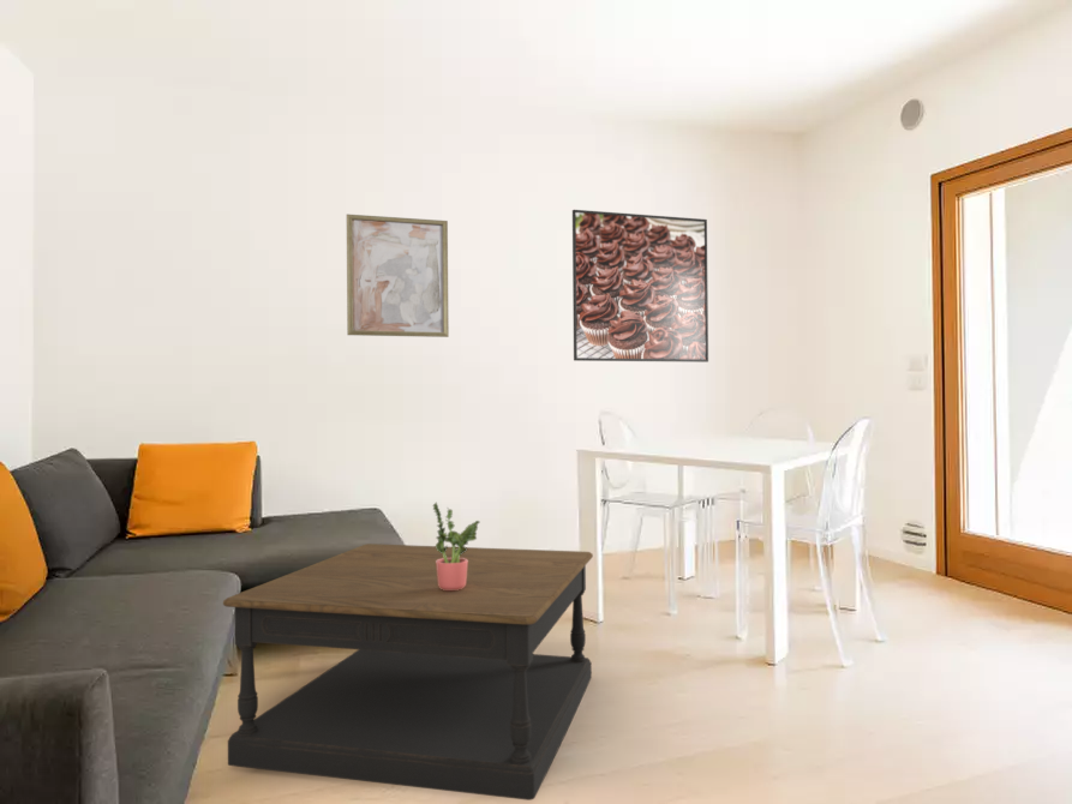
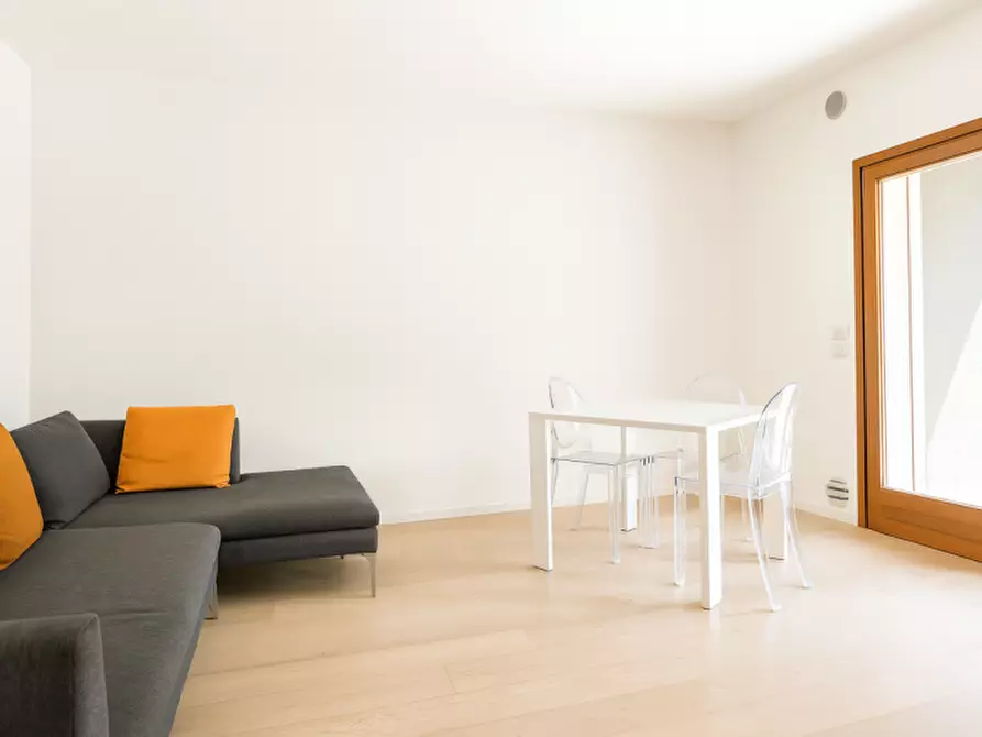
- potted plant [432,502,481,590]
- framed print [571,209,709,364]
- coffee table [222,542,594,802]
- wall art [346,214,450,338]
